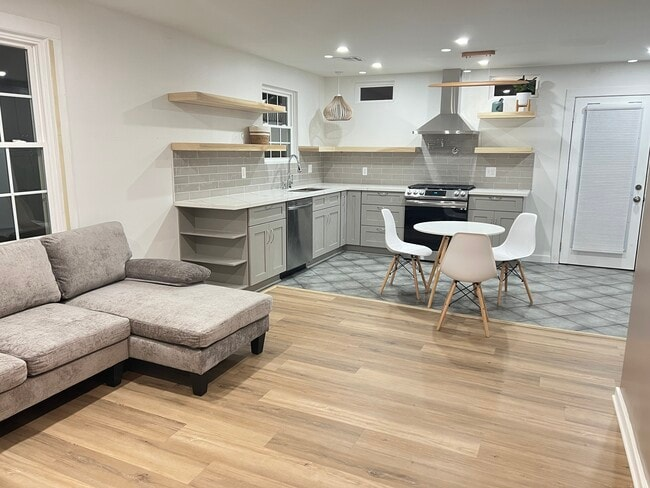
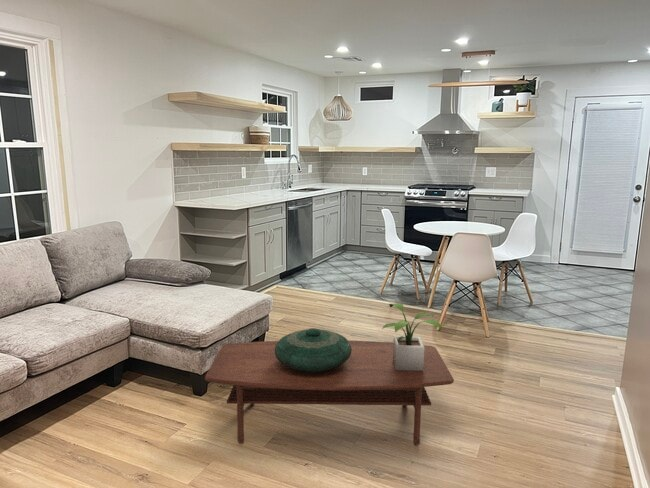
+ potted plant [381,302,443,371]
+ decorative bowl [275,327,352,373]
+ coffee table [204,340,455,446]
